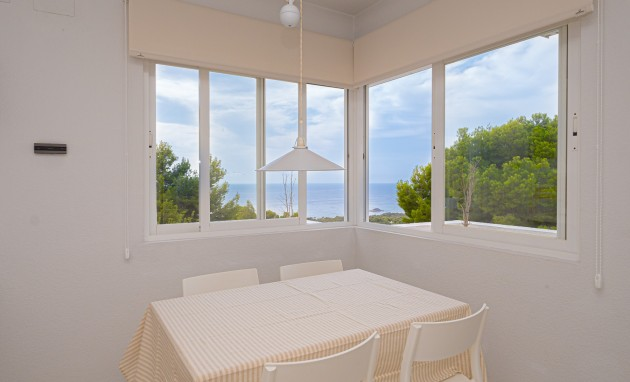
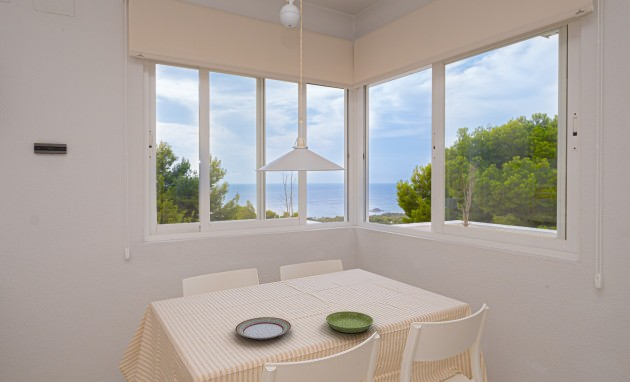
+ plate [234,316,292,340]
+ saucer [325,310,374,334]
